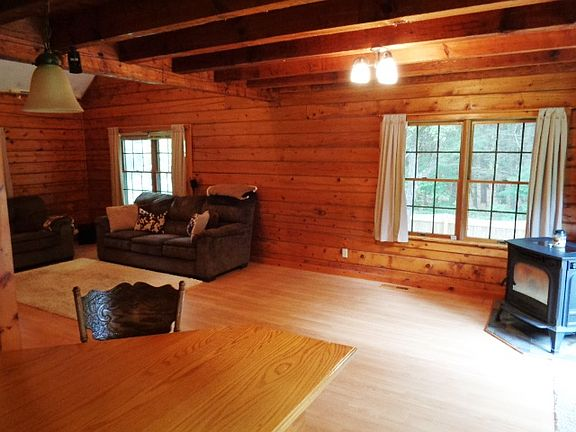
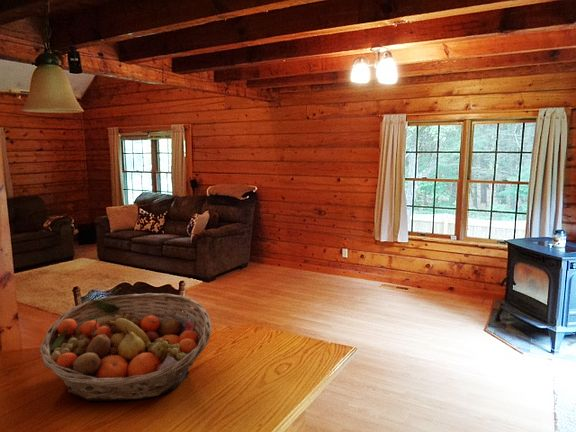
+ fruit basket [39,292,213,402]
